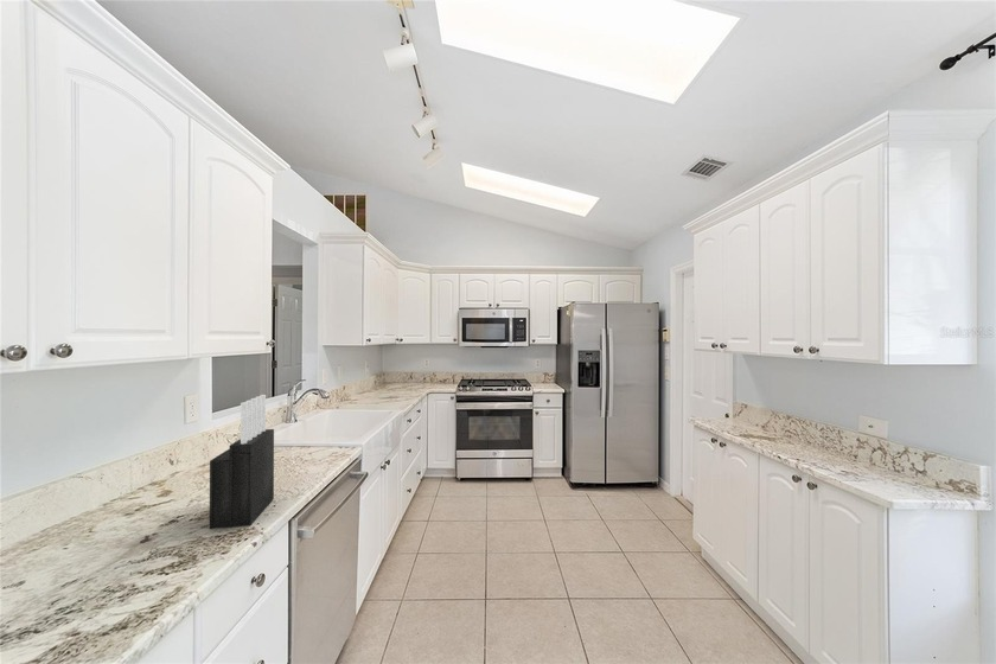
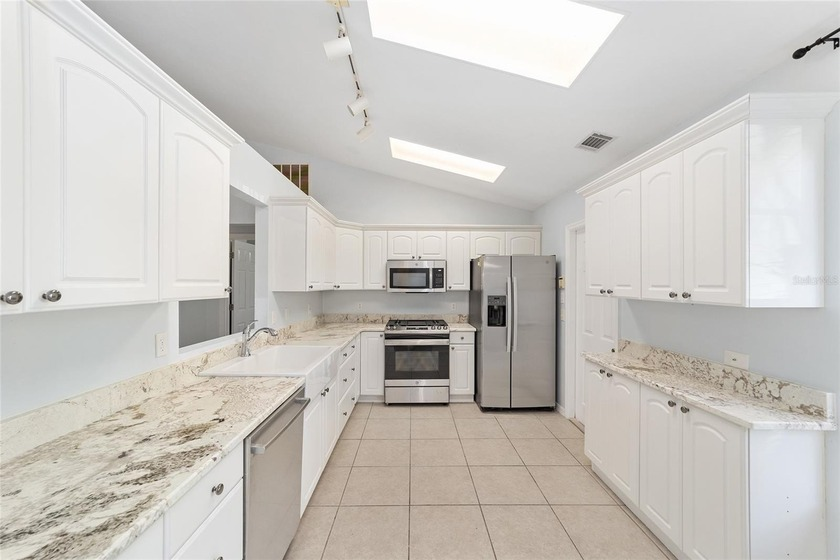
- knife block [209,394,275,530]
